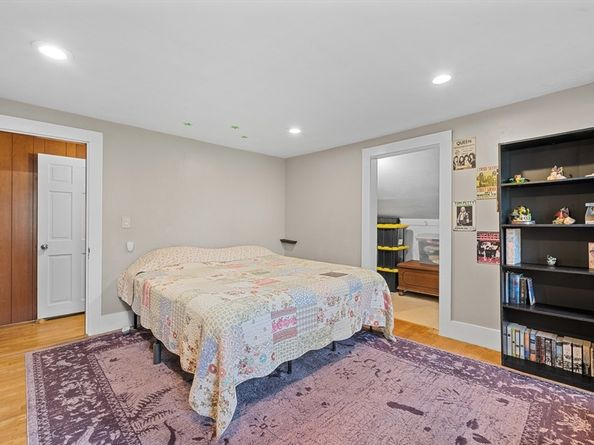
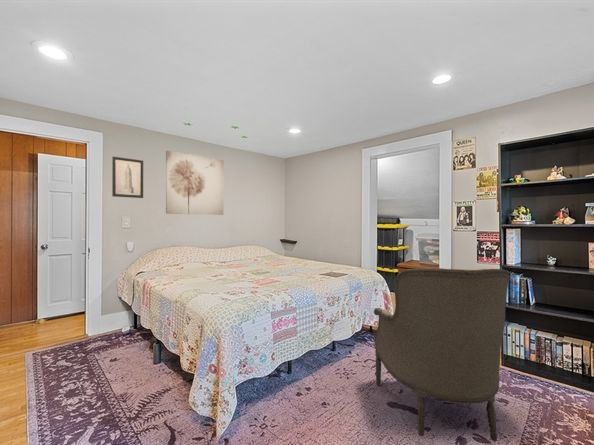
+ armchair [373,267,511,443]
+ wall art [111,156,144,199]
+ wall art [165,150,224,216]
